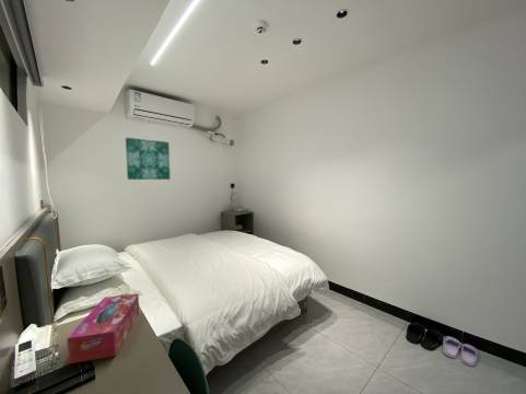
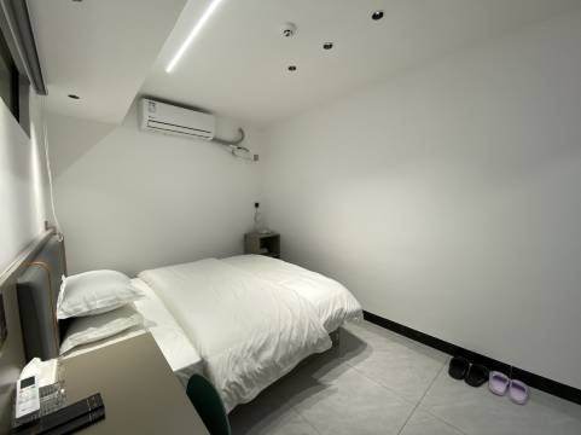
- wall art [125,137,172,181]
- tissue box [67,292,140,364]
